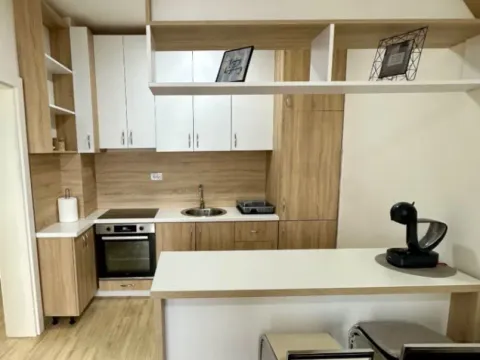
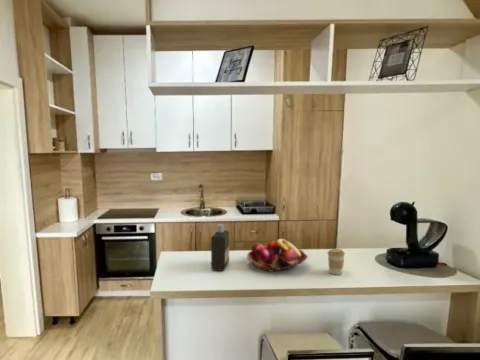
+ bottle [210,223,230,272]
+ coffee cup [327,248,346,276]
+ fruit basket [246,238,309,273]
